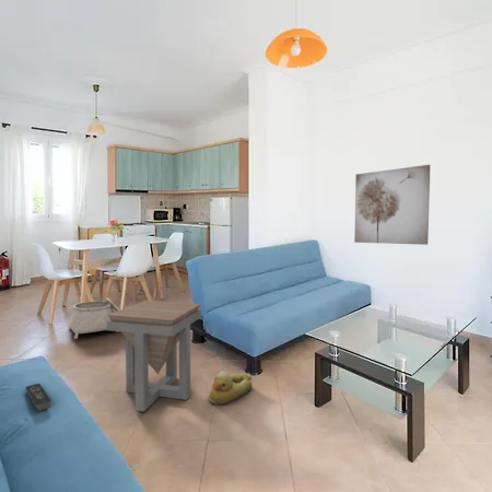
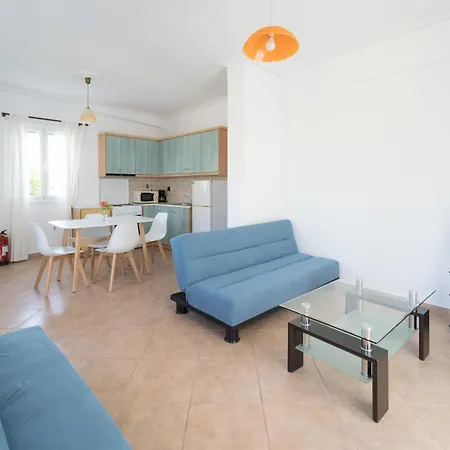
- side table [106,300,202,413]
- basket [68,297,120,340]
- rubber duck [207,370,253,406]
- remote control [24,383,52,412]
- wall art [353,164,431,246]
